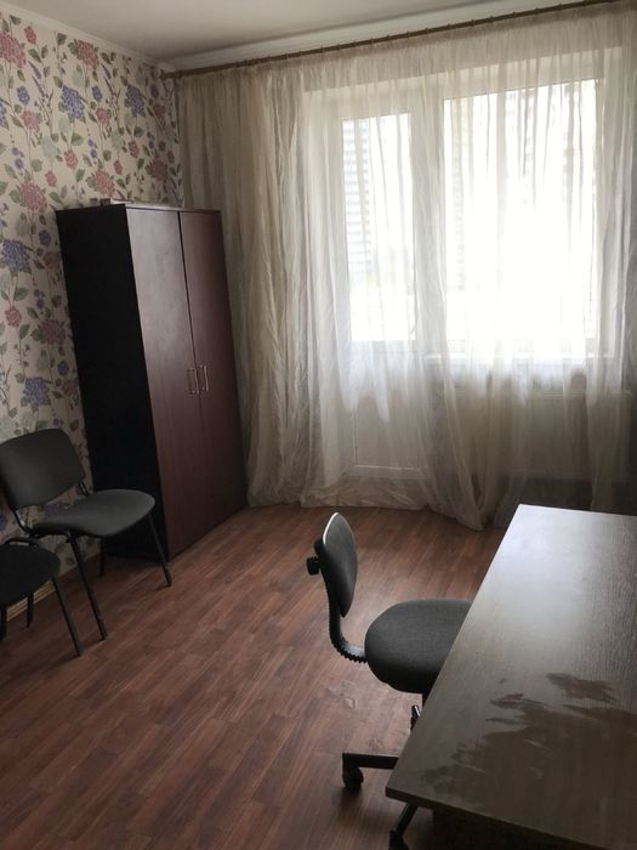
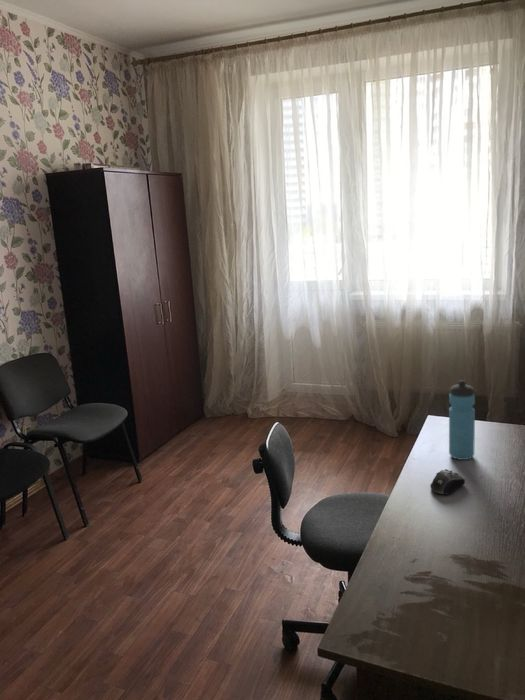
+ water bottle [448,379,476,461]
+ computer mouse [429,468,466,496]
